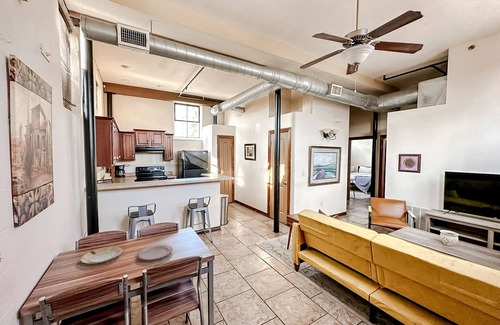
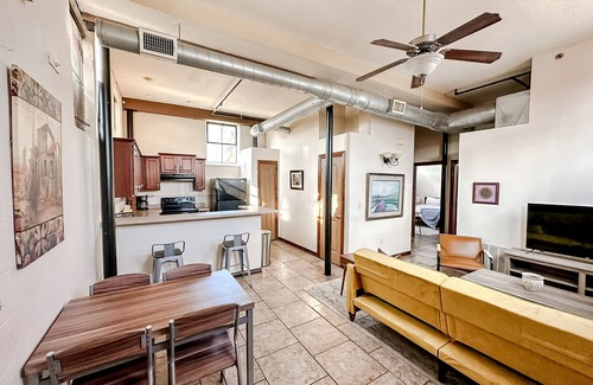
- plate [136,243,174,261]
- plate [80,246,123,265]
